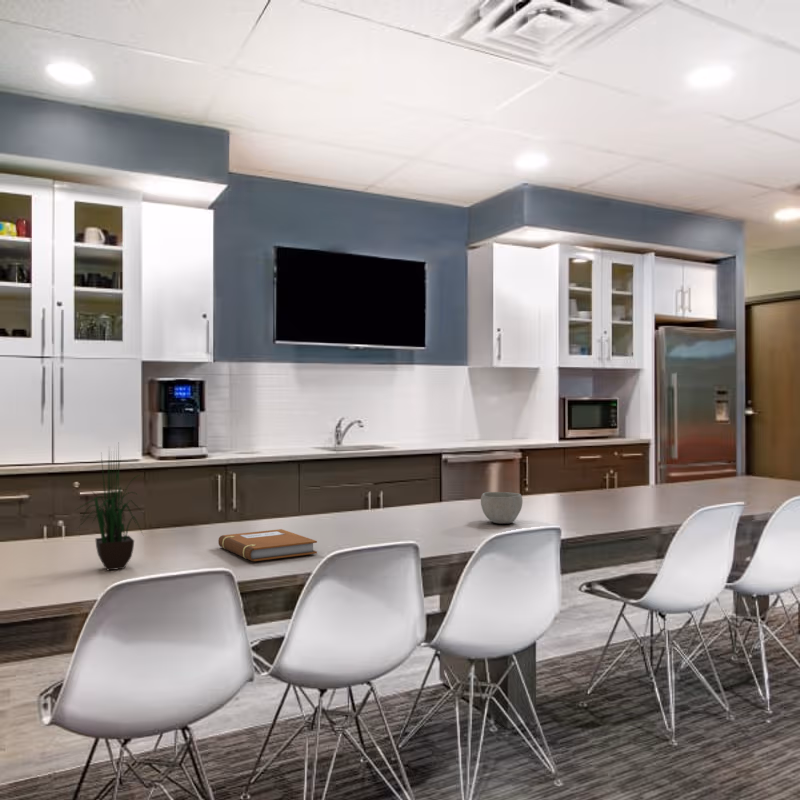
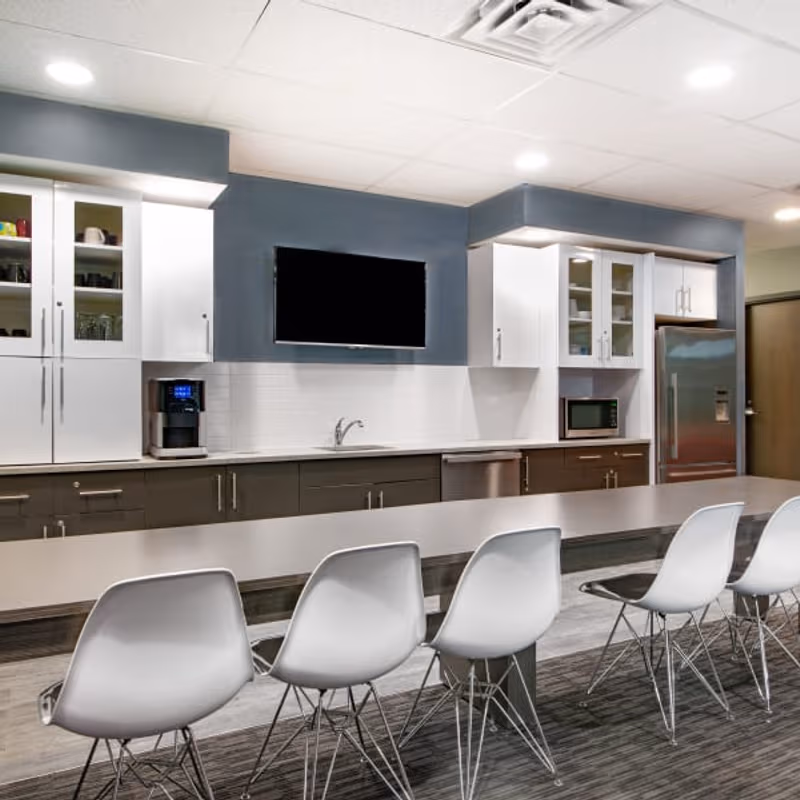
- potted plant [75,443,144,571]
- bowl [480,491,524,525]
- notebook [217,528,318,562]
